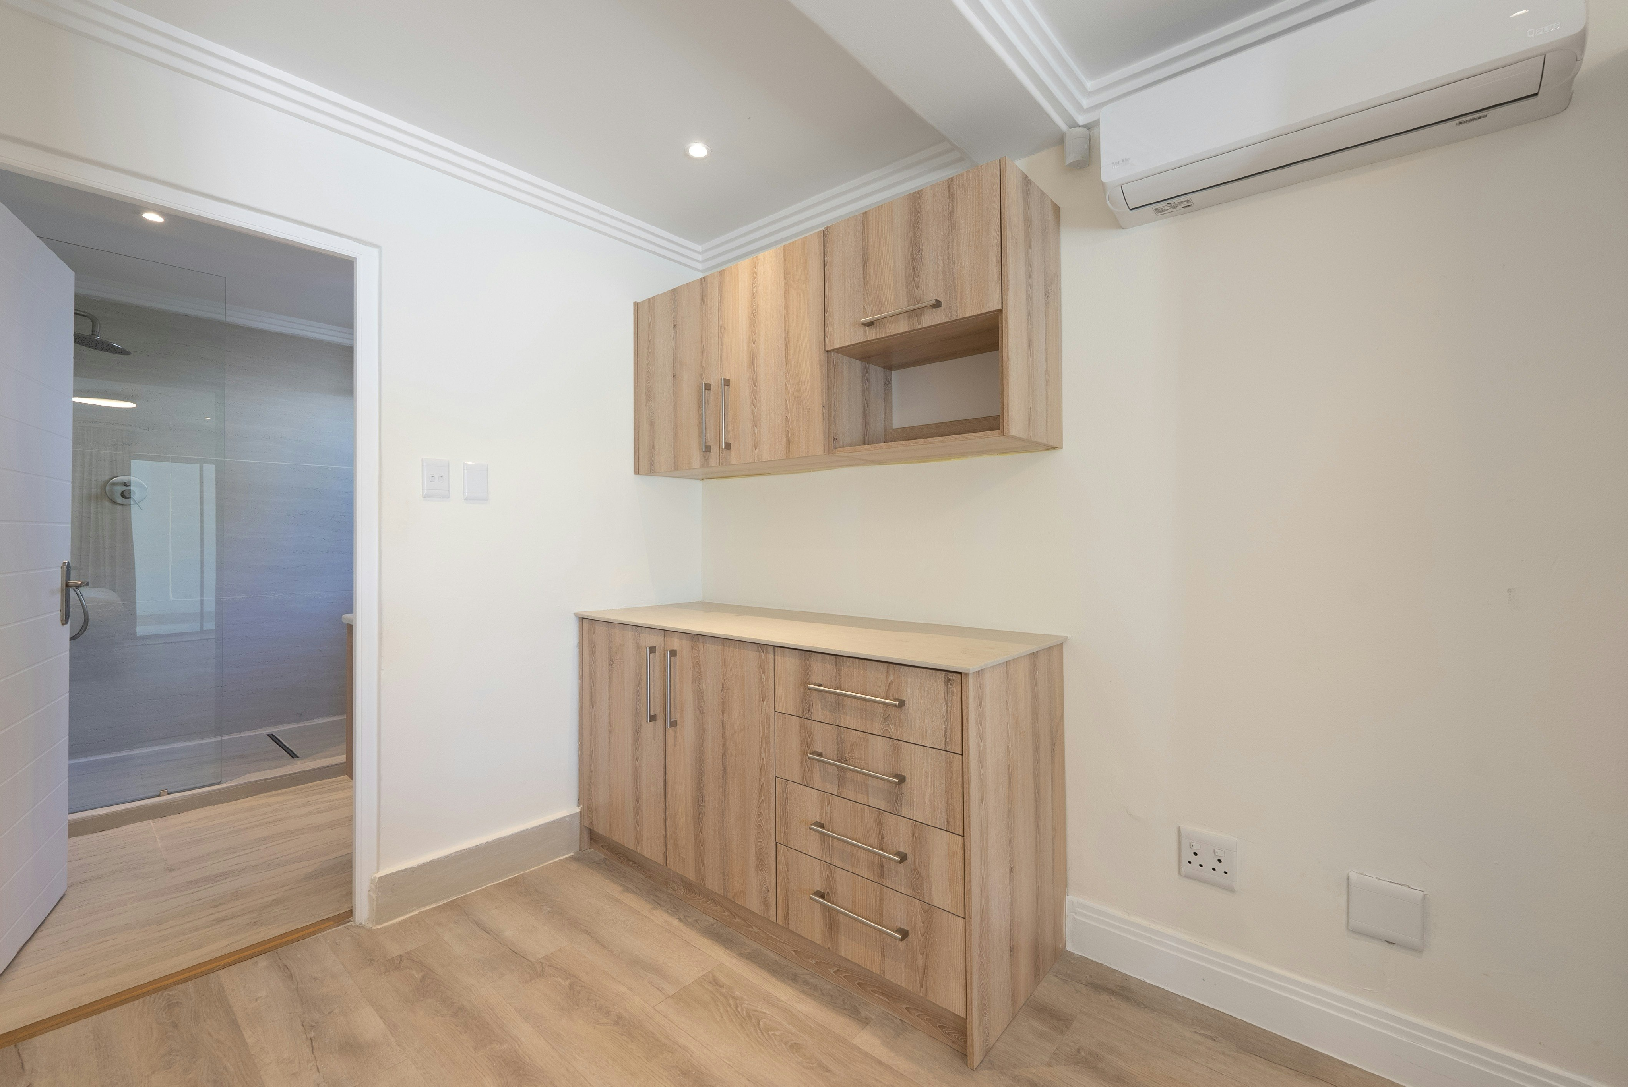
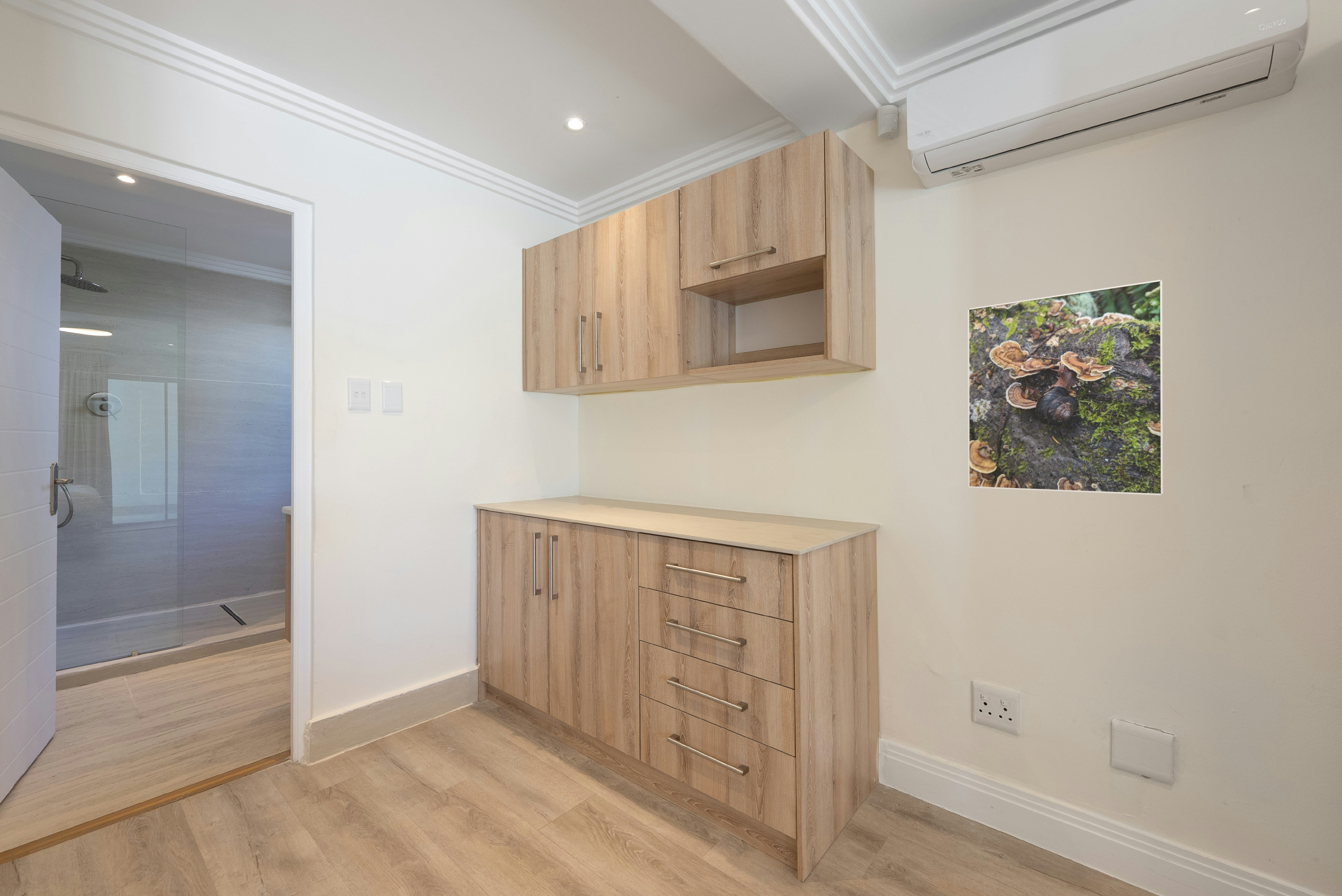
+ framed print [968,279,1163,495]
